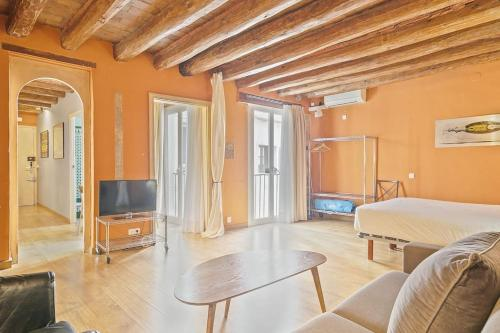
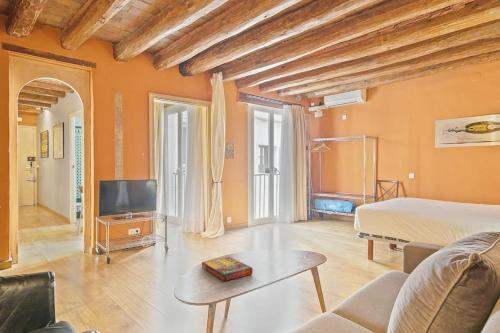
+ game compilation box [201,256,254,282]
